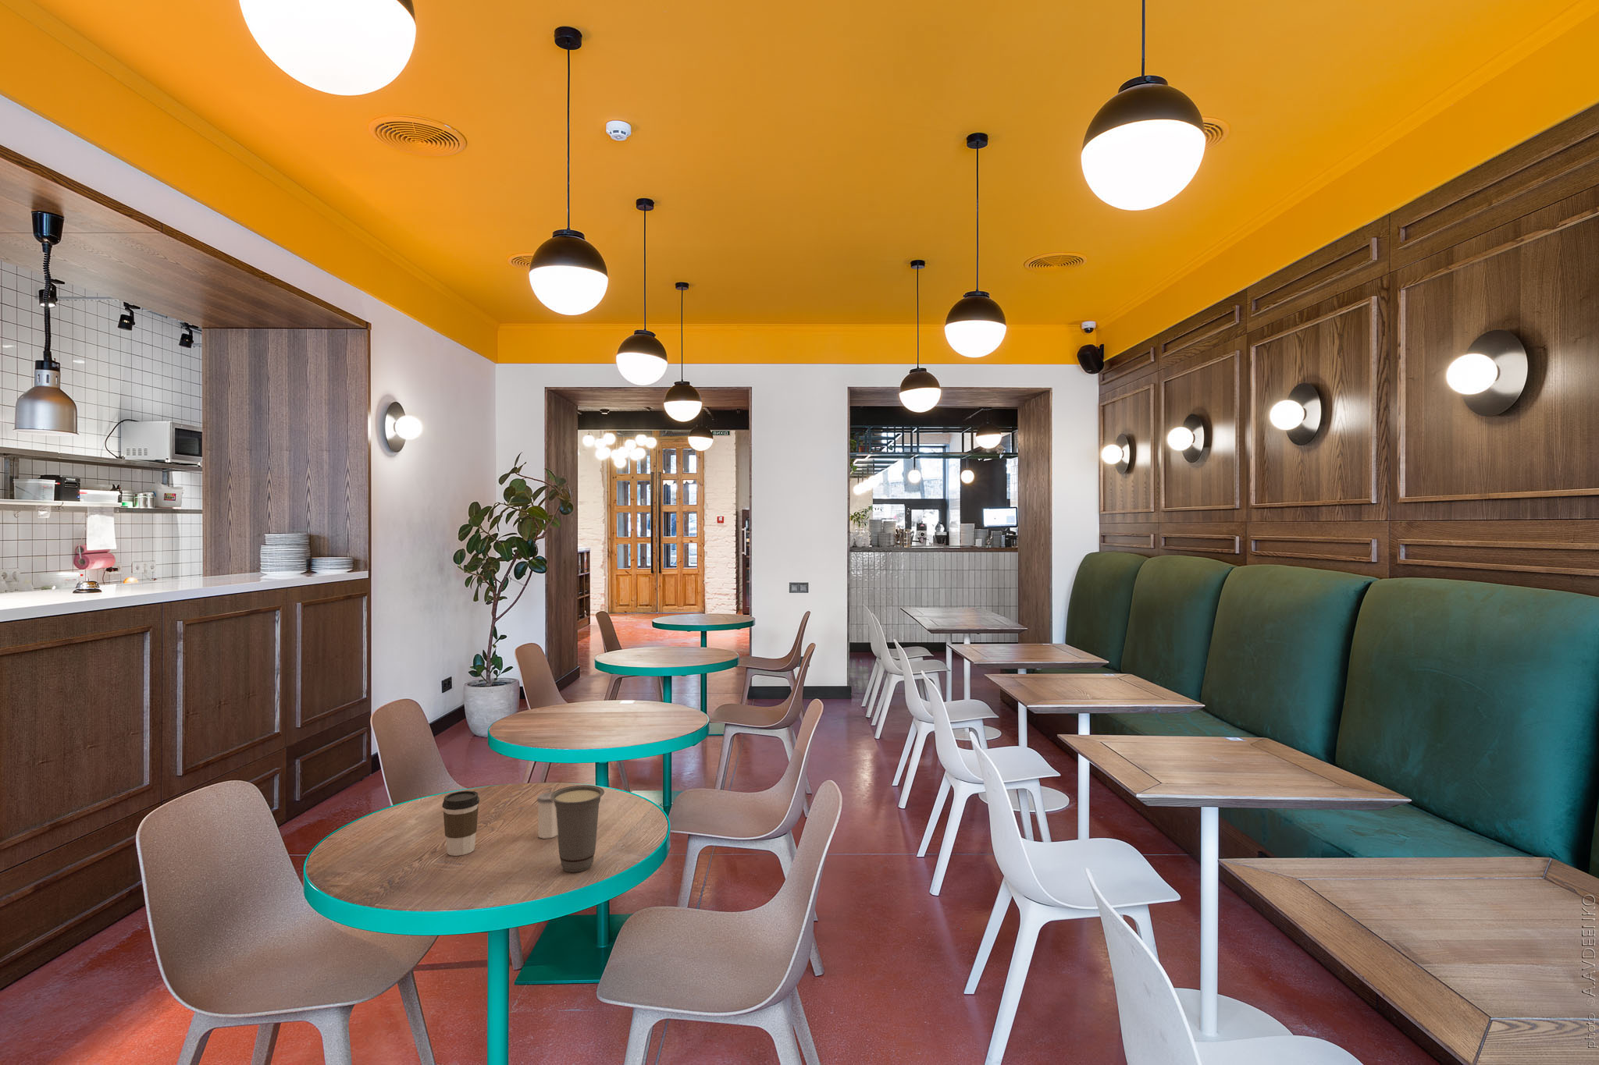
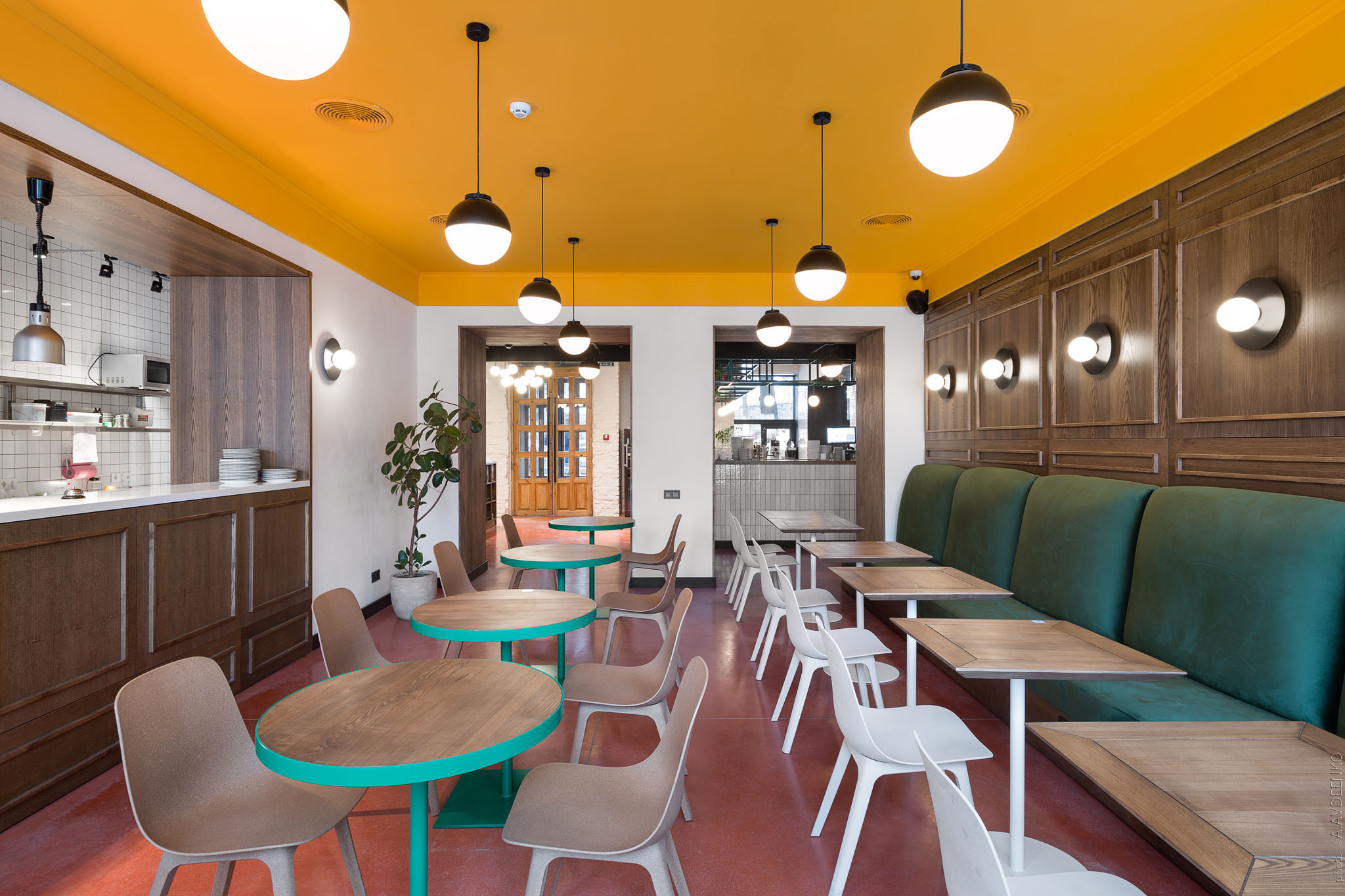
- cup [550,784,605,874]
- coffee cup [442,790,480,857]
- salt shaker [536,792,558,839]
